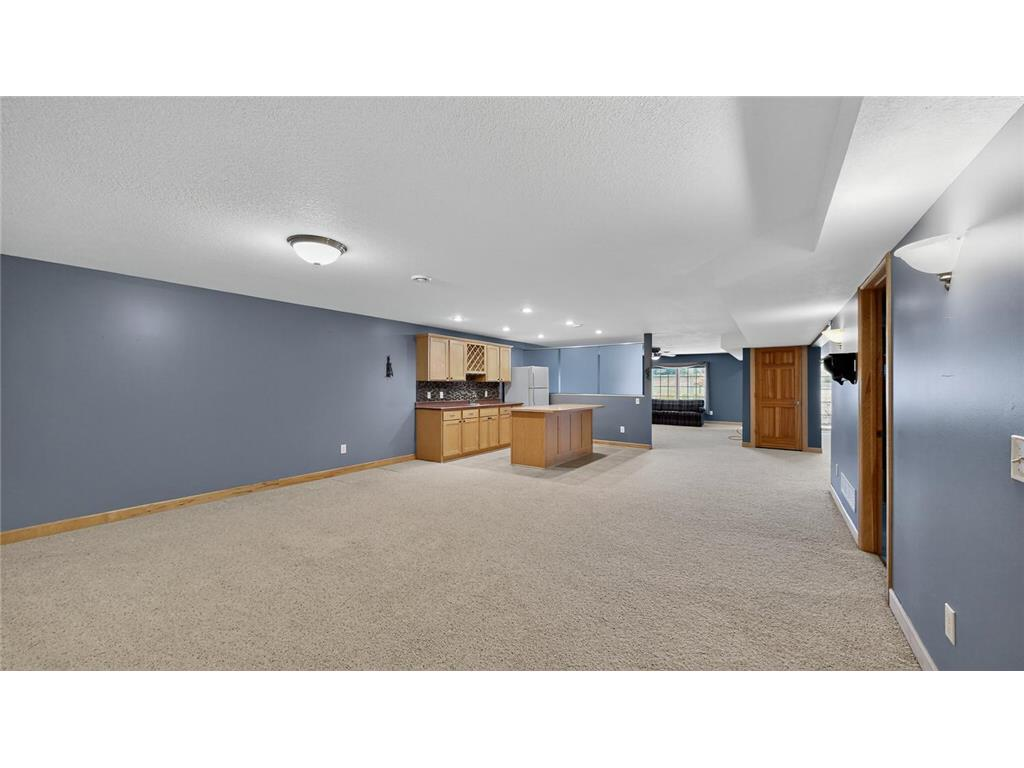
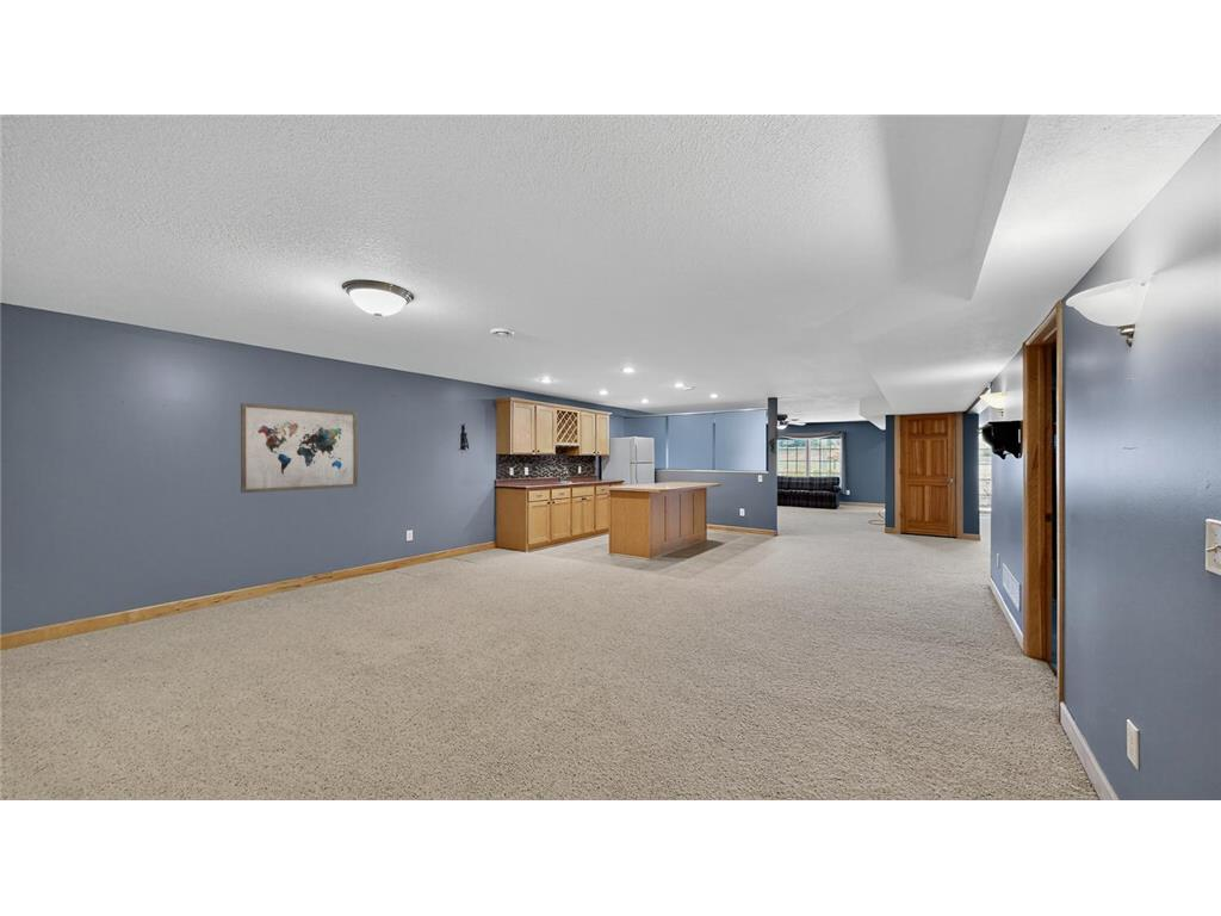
+ wall art [240,402,359,494]
